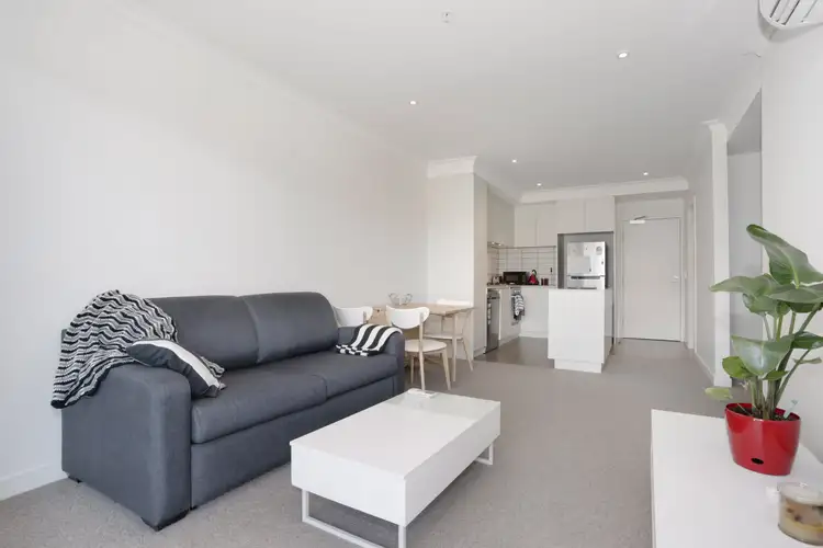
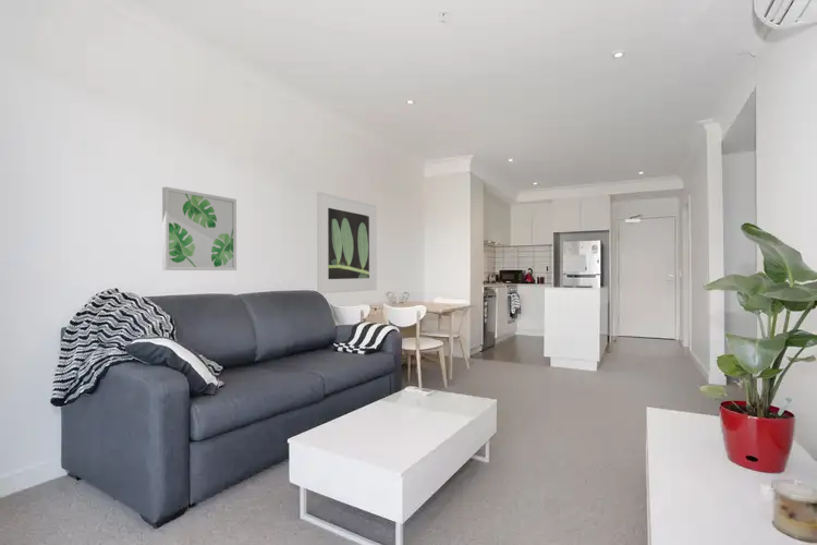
+ wall art [161,186,237,271]
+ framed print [316,191,378,294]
